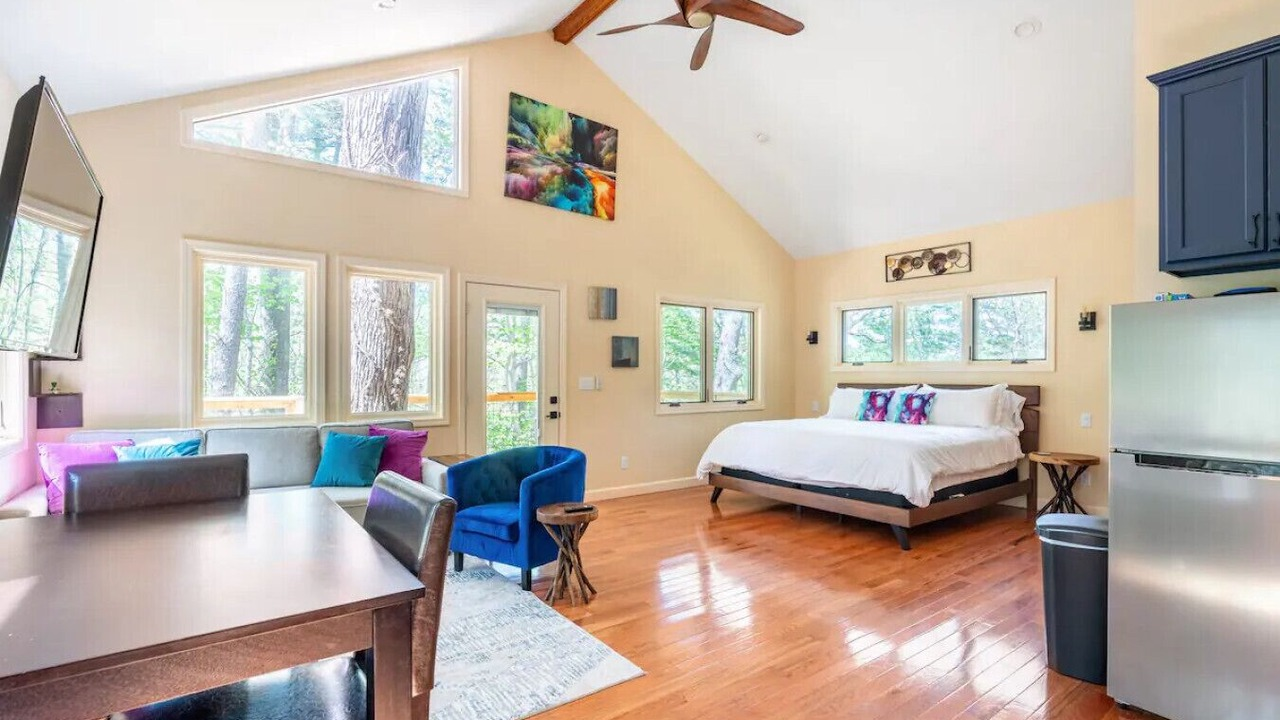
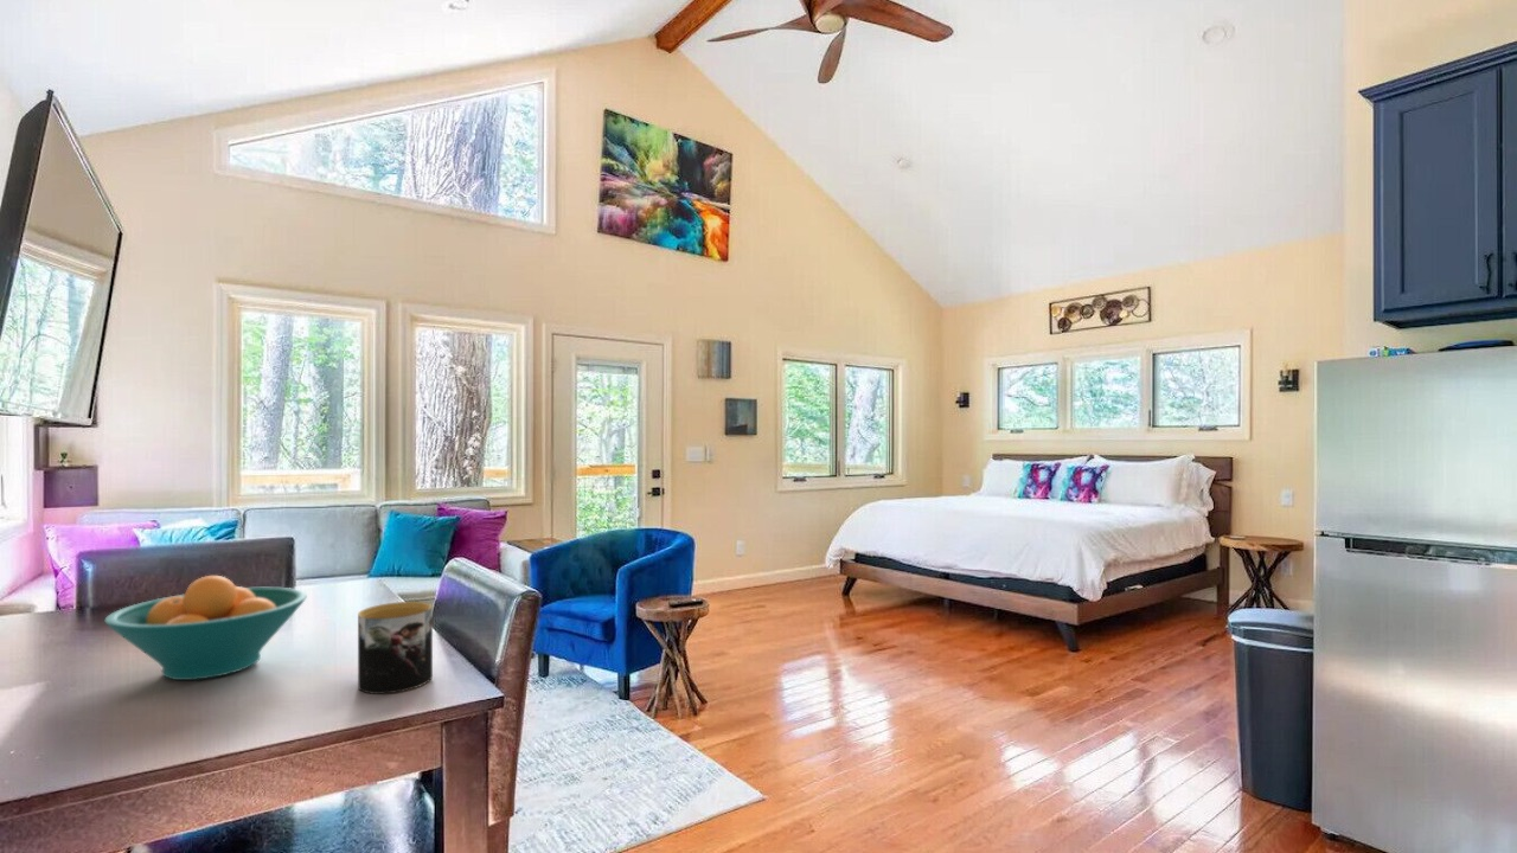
+ fruit bowl [103,575,308,681]
+ mug [357,601,434,695]
